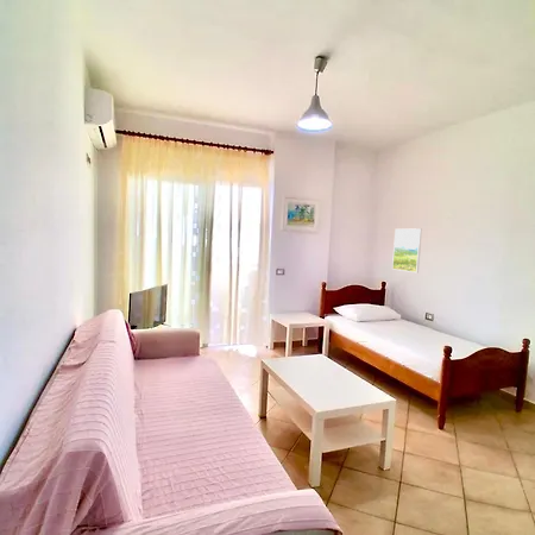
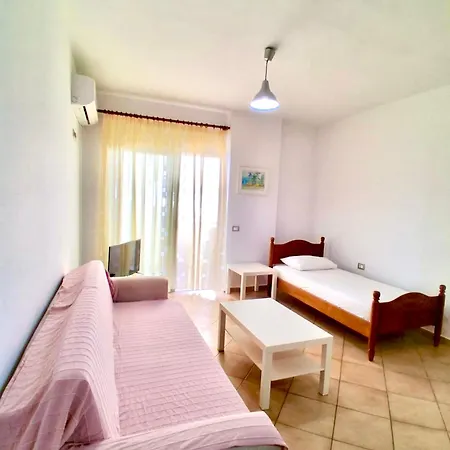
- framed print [391,227,423,273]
